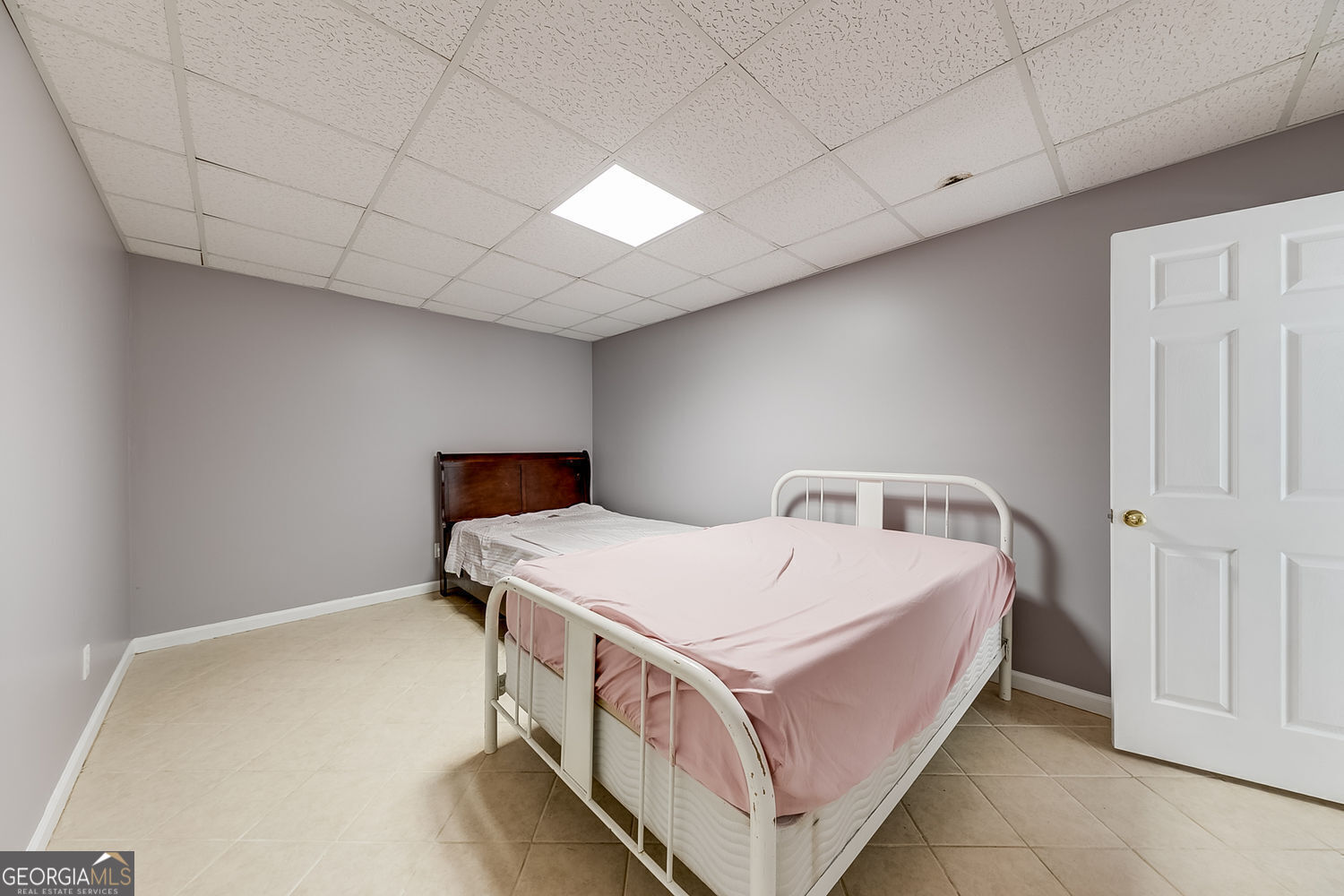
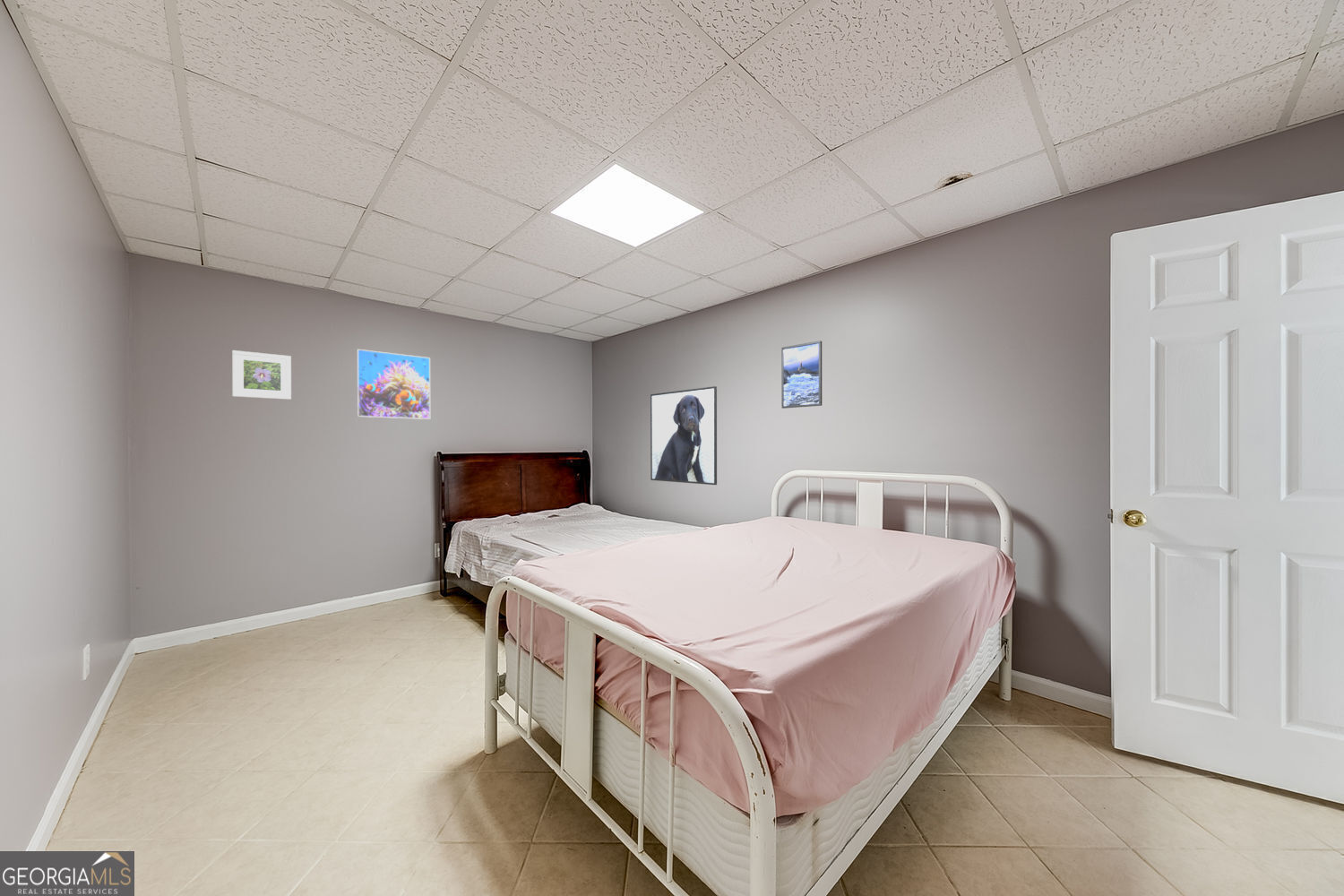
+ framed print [356,349,431,420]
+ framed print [780,340,823,409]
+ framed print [650,385,718,486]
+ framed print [231,349,292,401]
